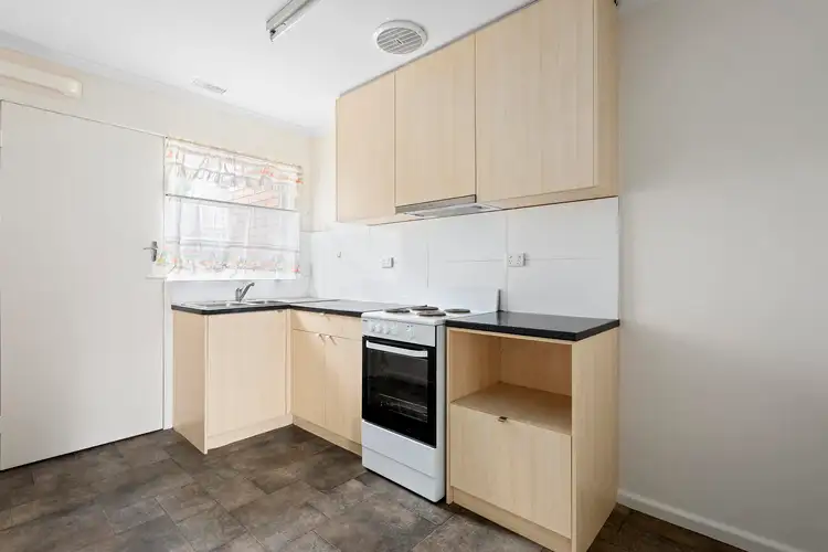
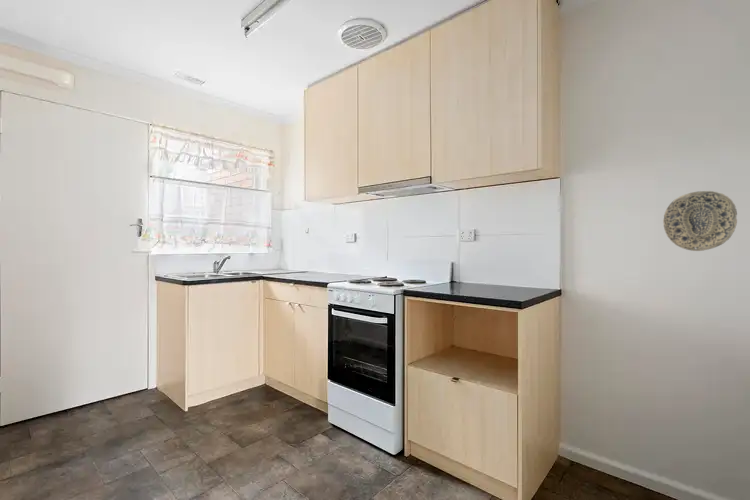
+ decorative plate [662,190,738,252]
